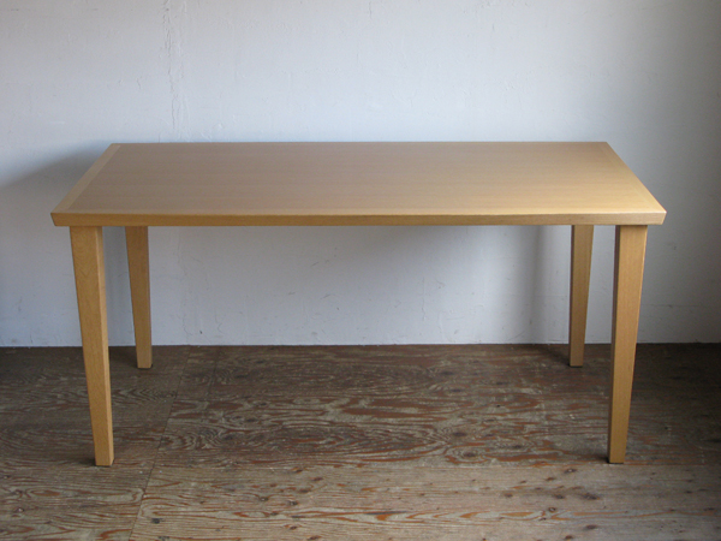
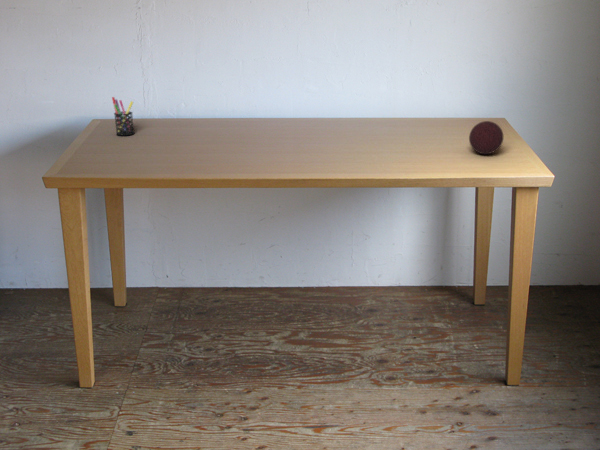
+ decorative ball [468,120,504,155]
+ pen holder [111,96,135,136]
